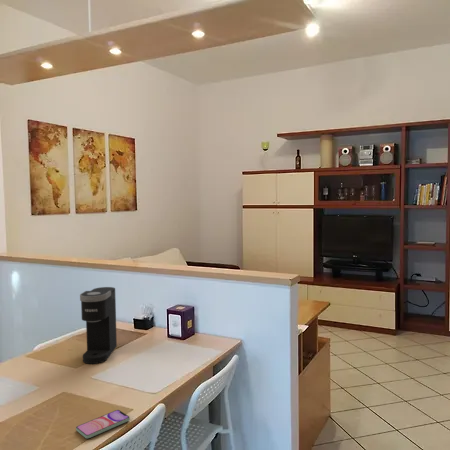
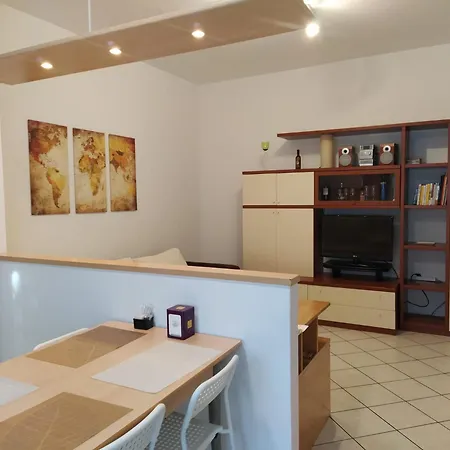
- smartphone [75,409,131,439]
- coffee maker [79,286,118,365]
